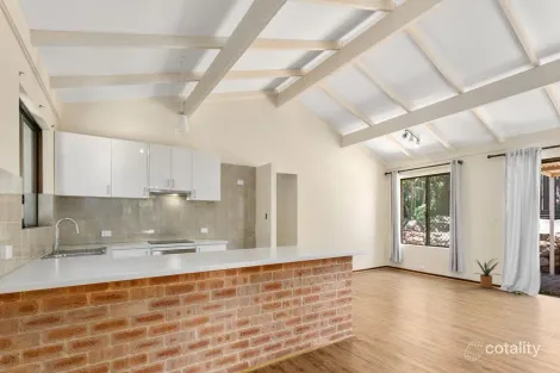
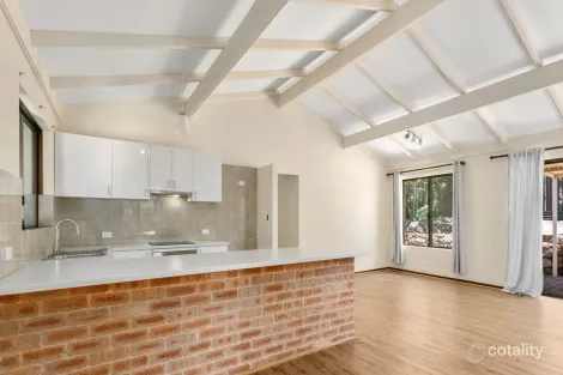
- house plant [473,257,502,290]
